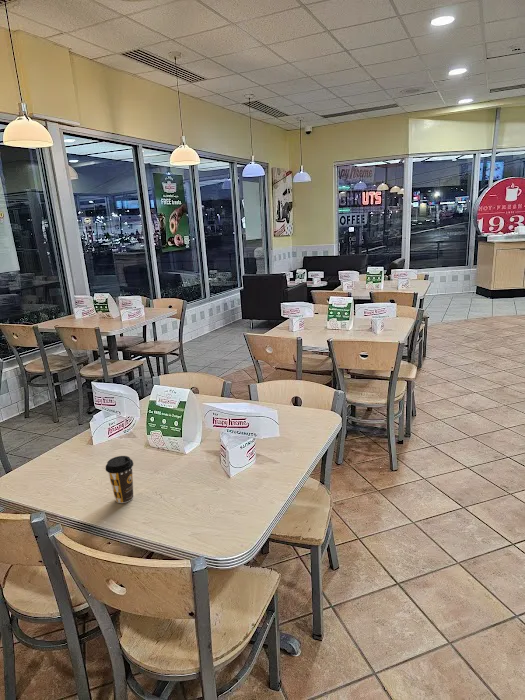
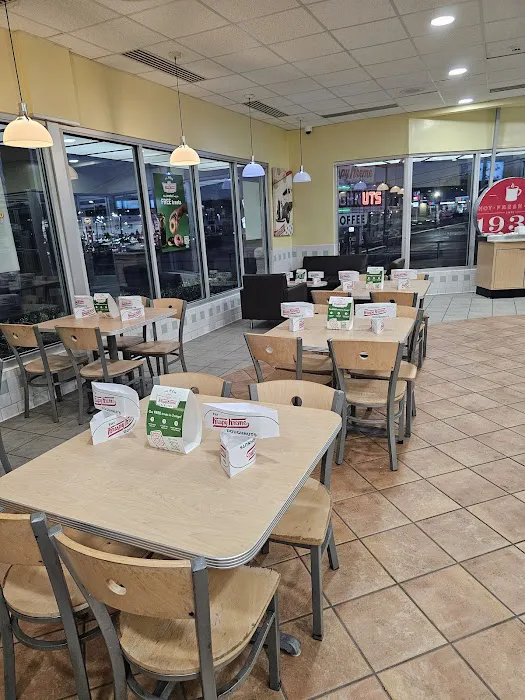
- coffee cup [105,455,134,504]
